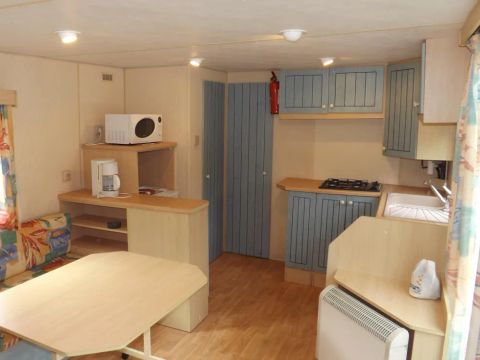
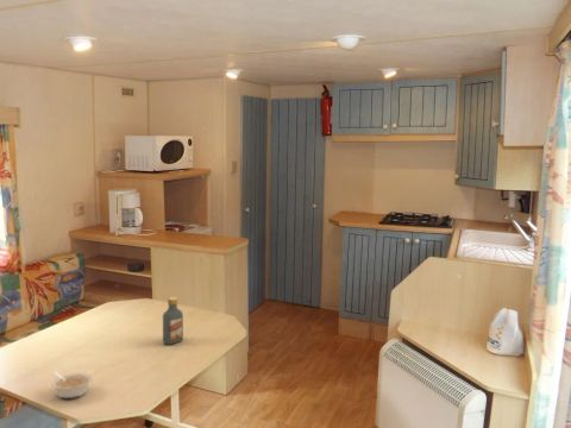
+ vodka [162,296,184,346]
+ legume [50,371,94,399]
